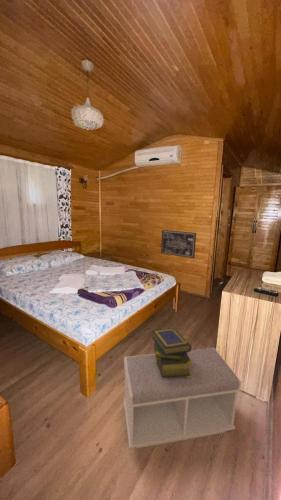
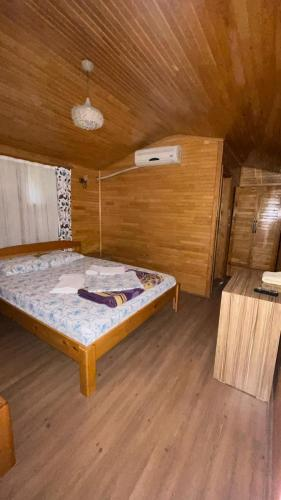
- bench [123,347,242,449]
- stack of books [151,327,192,378]
- wall art [160,229,197,259]
